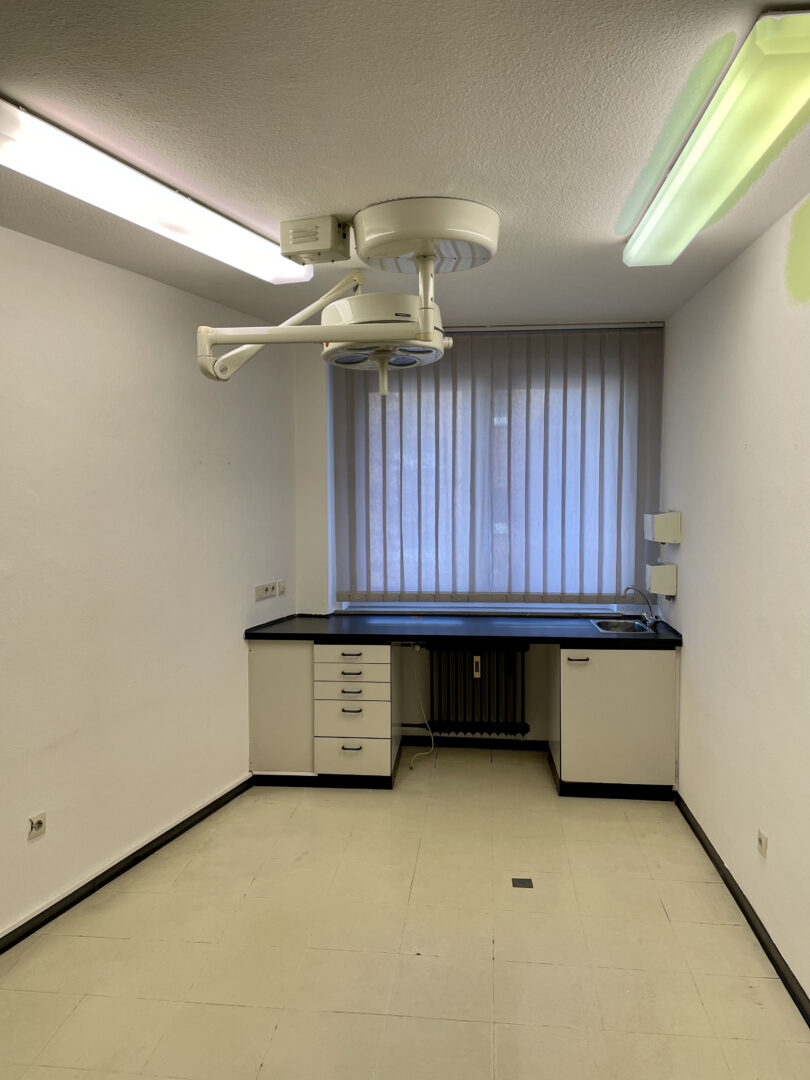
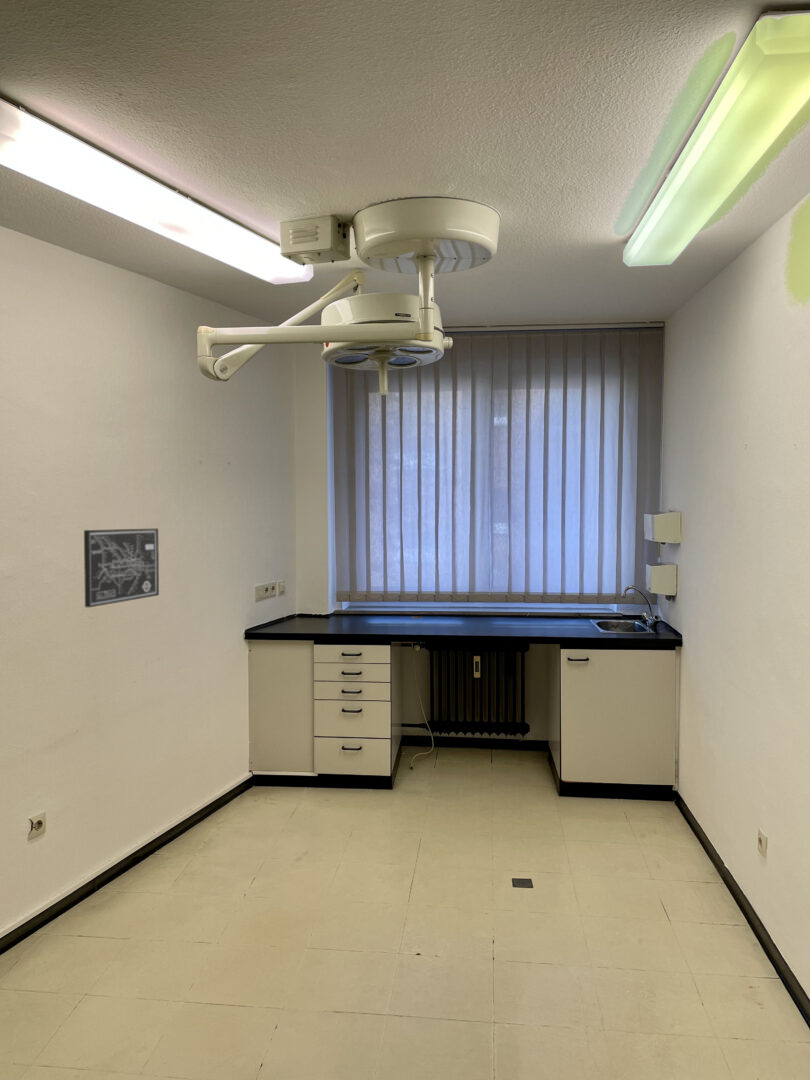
+ wall art [83,528,160,608]
